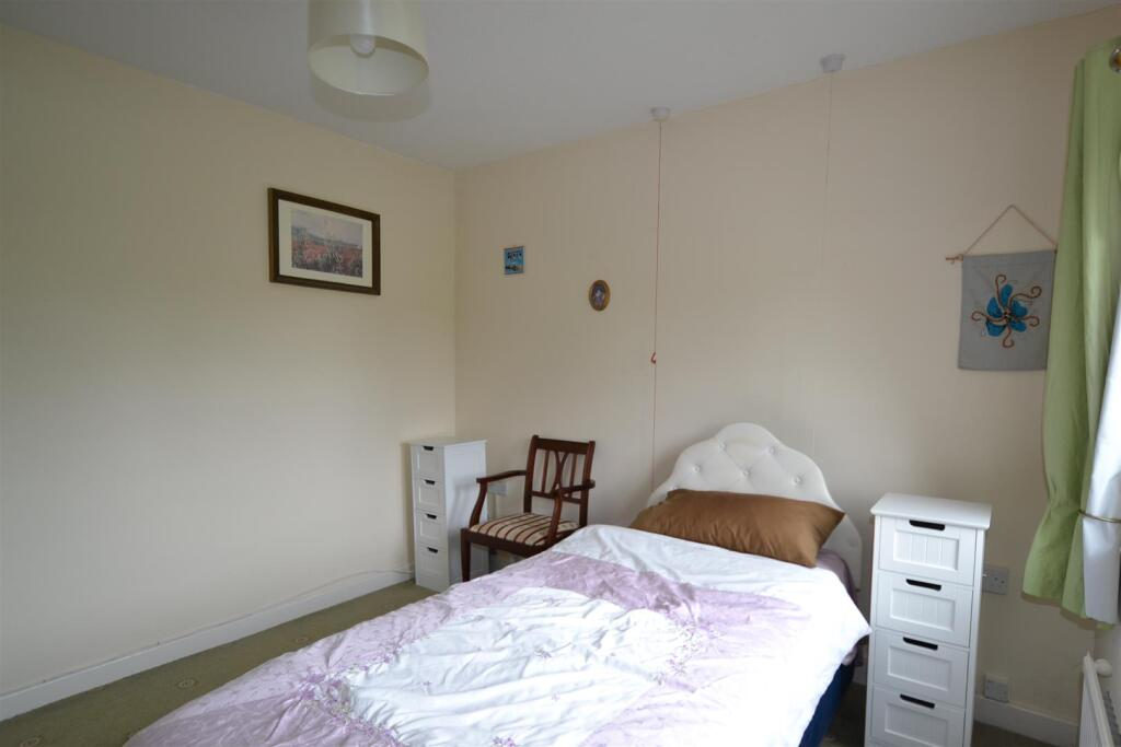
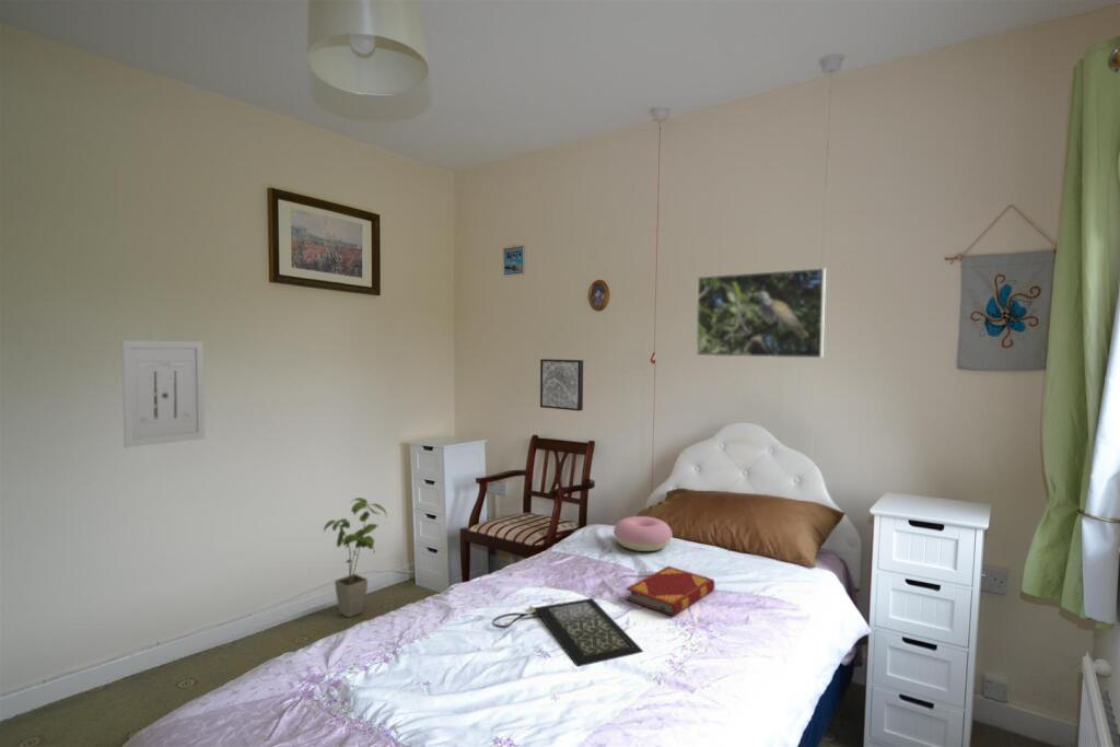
+ house plant [323,497,388,619]
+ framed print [696,267,827,359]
+ wall art [539,358,584,412]
+ wall art [120,339,206,448]
+ cushion [612,515,674,552]
+ hardback book [625,565,715,618]
+ clutch bag [491,597,644,667]
